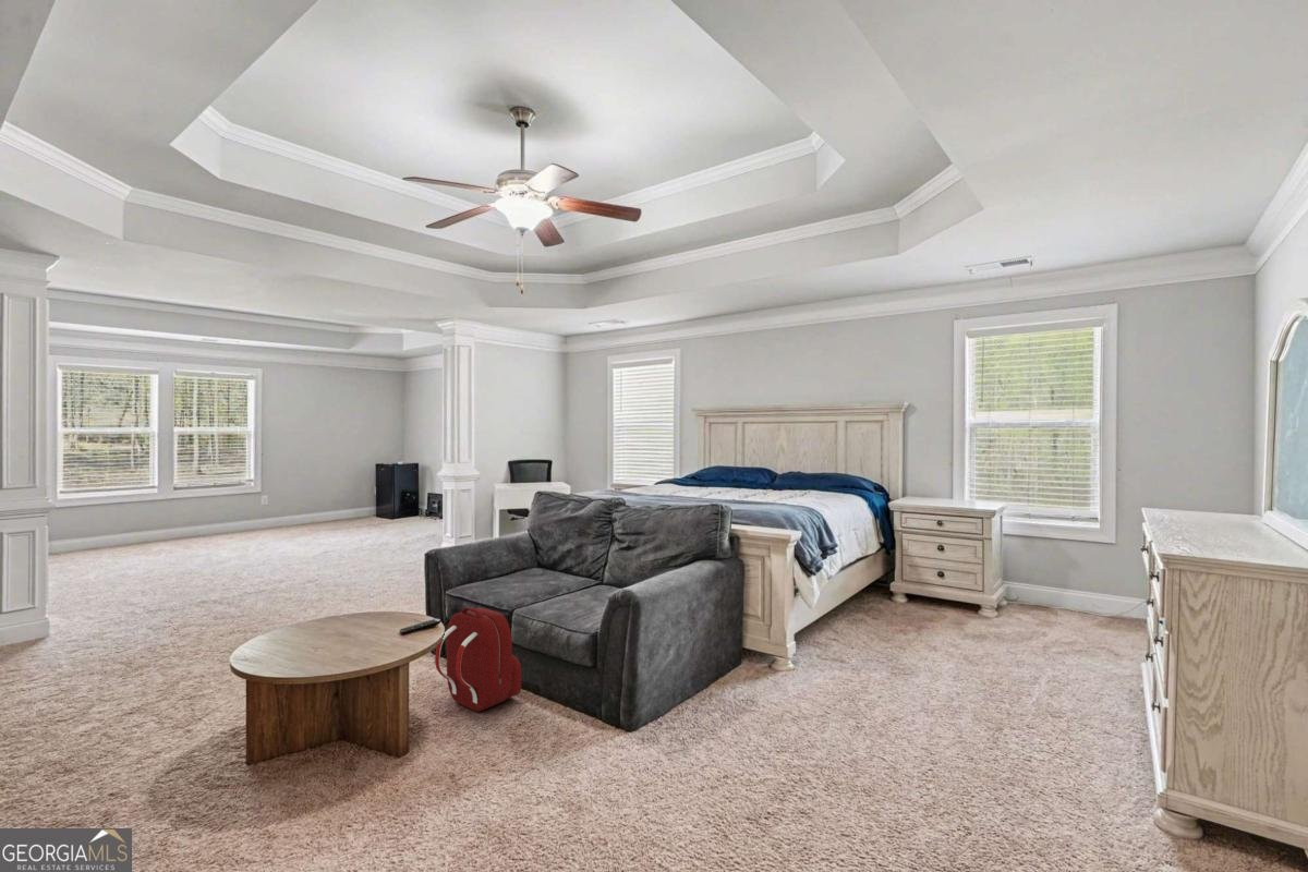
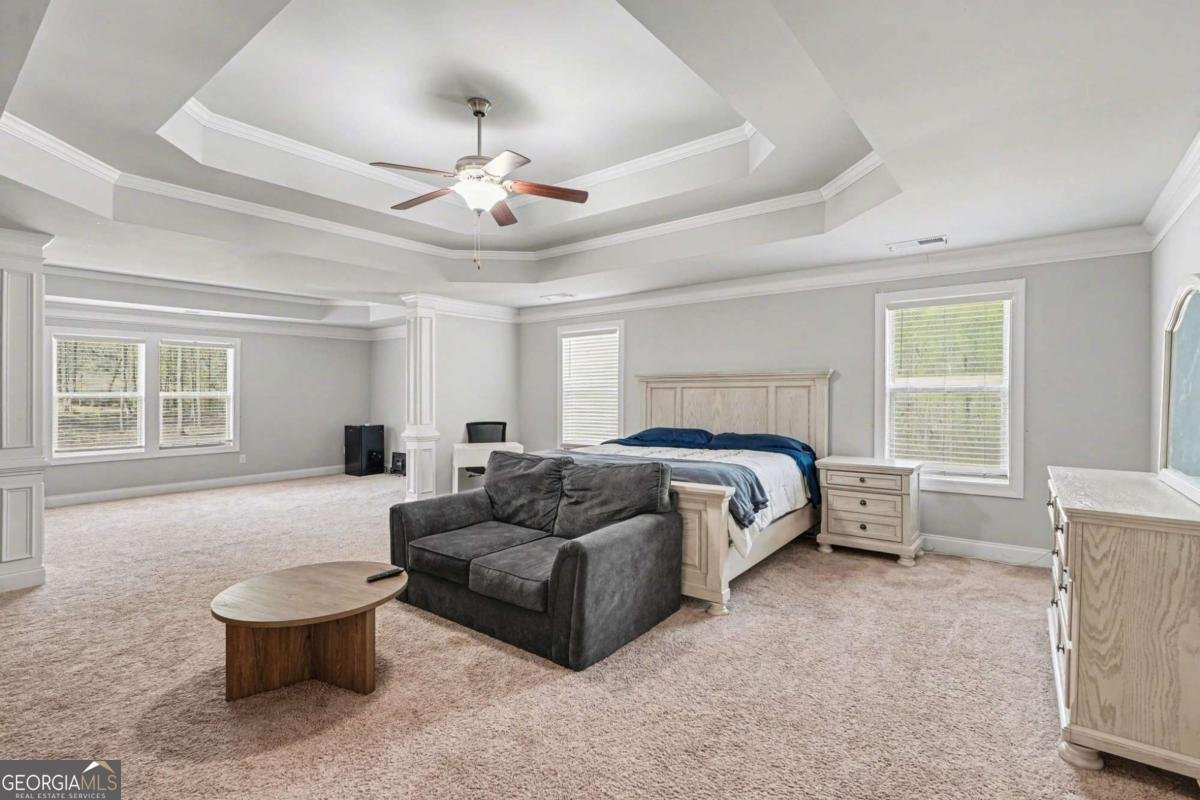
- backpack [434,606,522,713]
